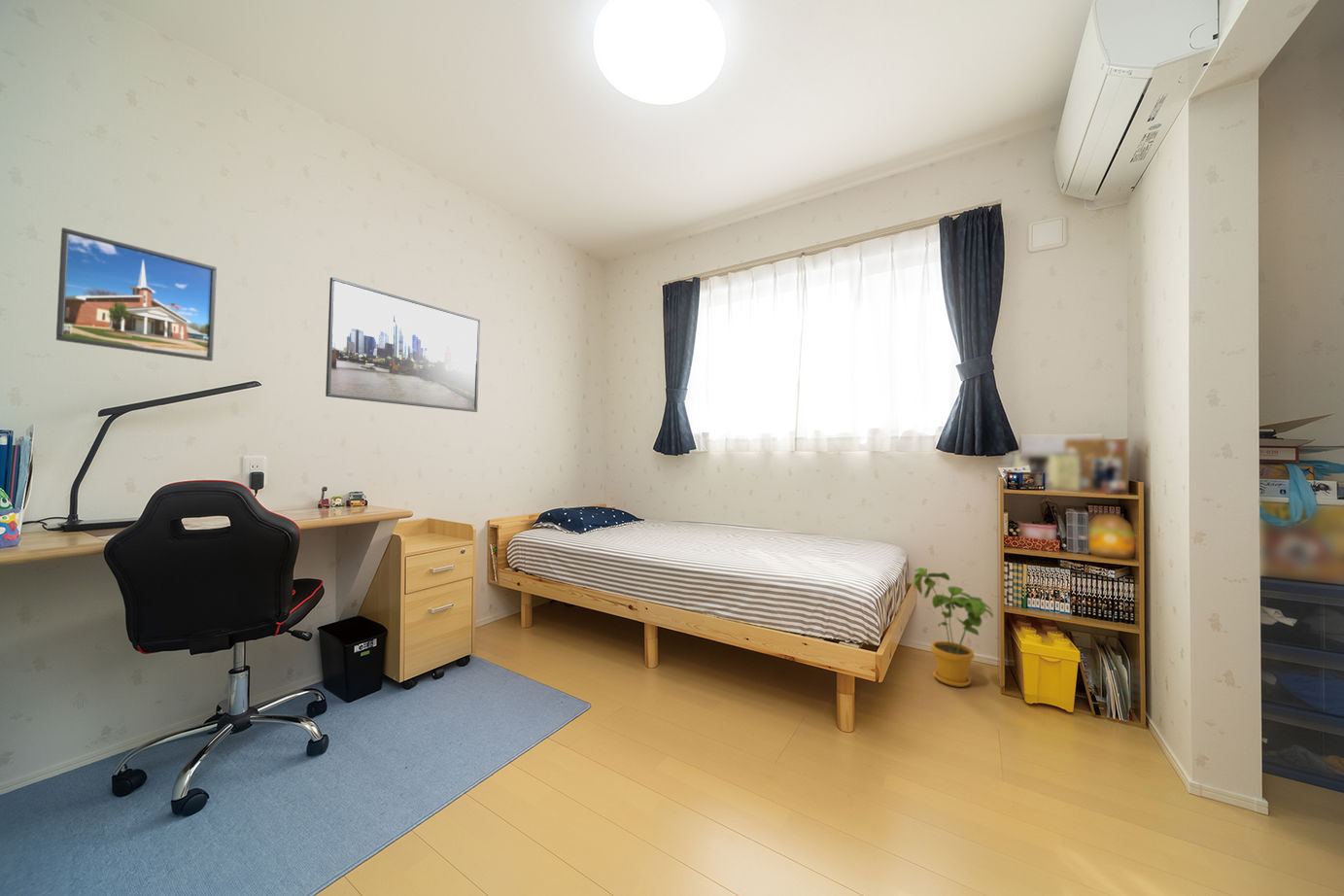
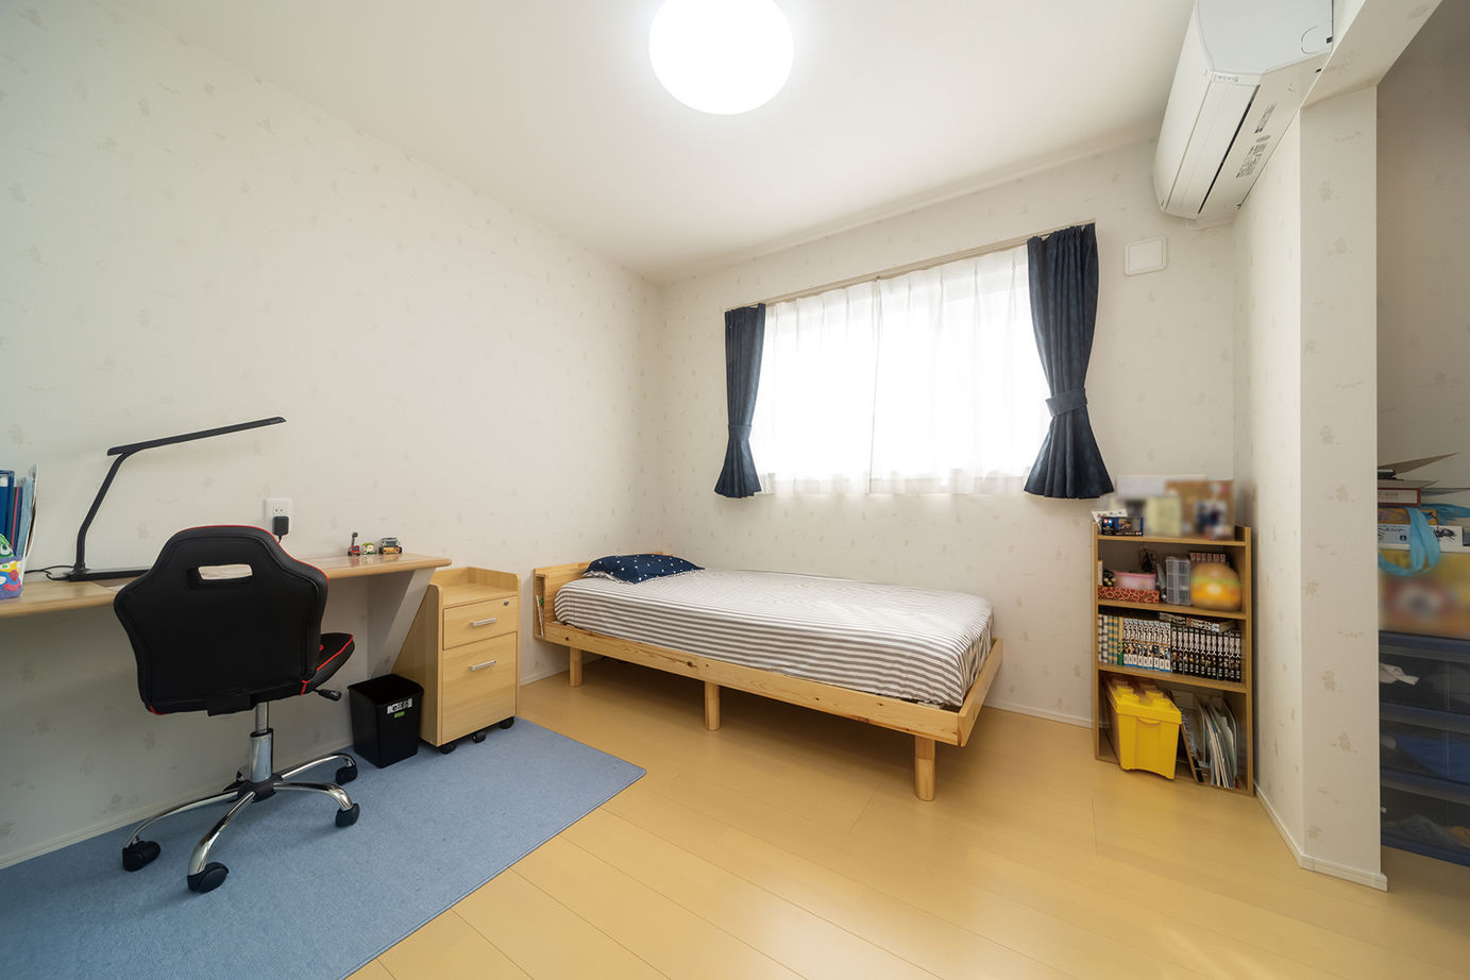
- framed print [325,276,481,413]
- house plant [913,567,995,688]
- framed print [55,226,218,362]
